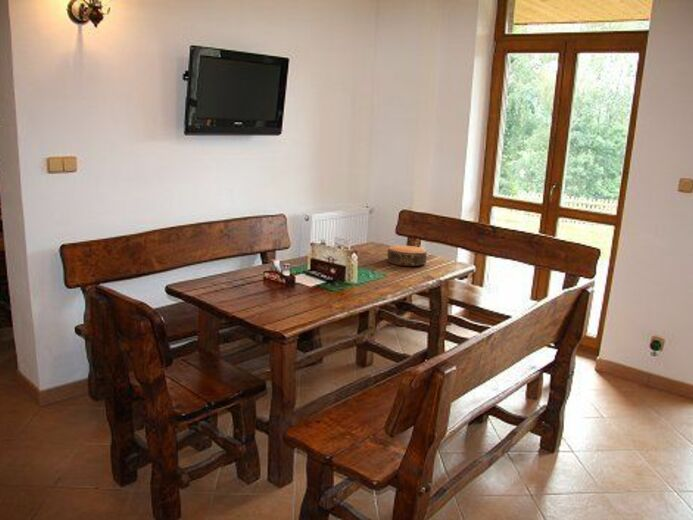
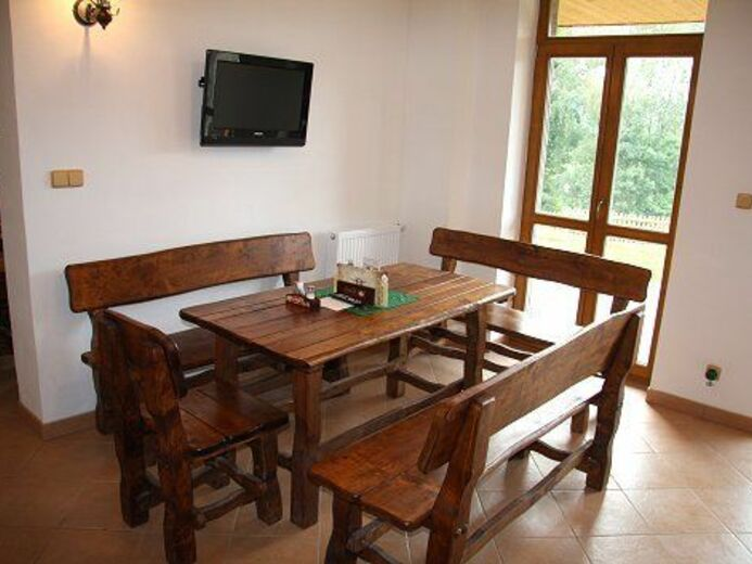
- bowl [387,245,428,267]
